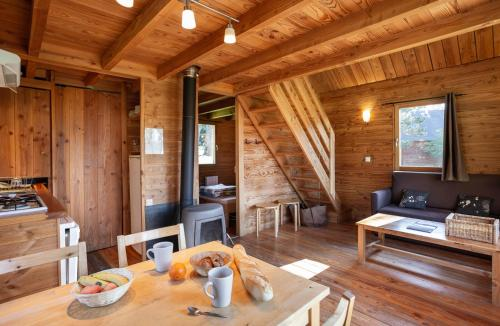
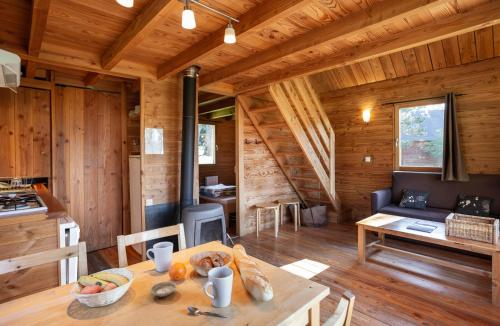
+ saucer [149,280,178,298]
